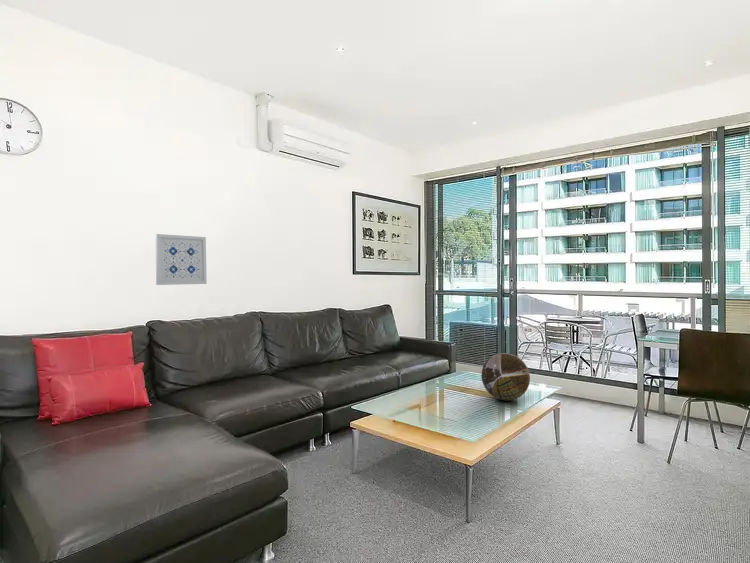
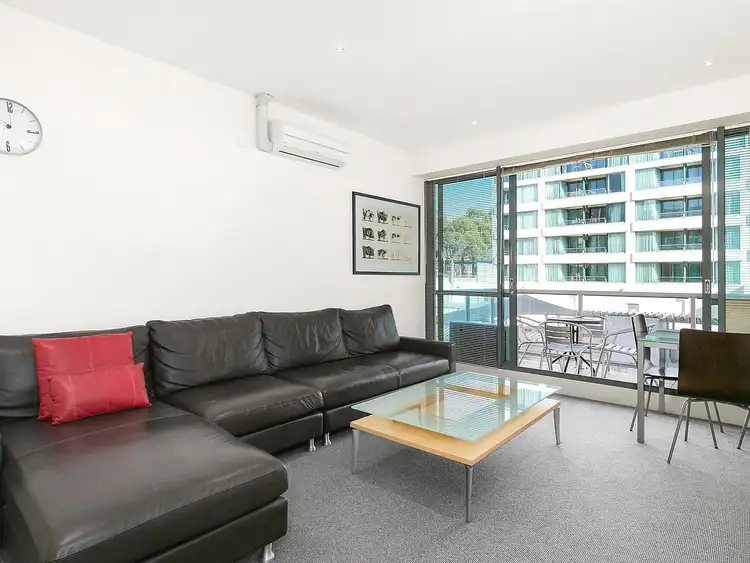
- wall art [154,233,208,286]
- decorative orb [480,352,531,402]
